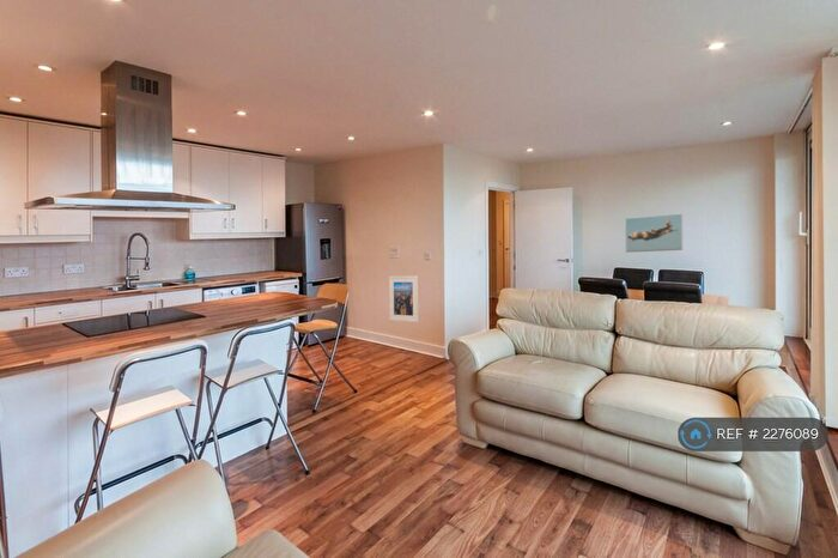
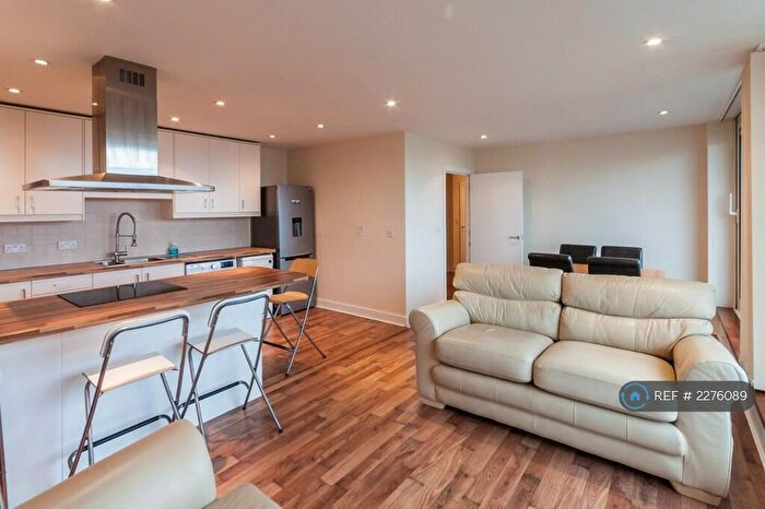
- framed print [624,212,684,254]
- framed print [388,274,420,323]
